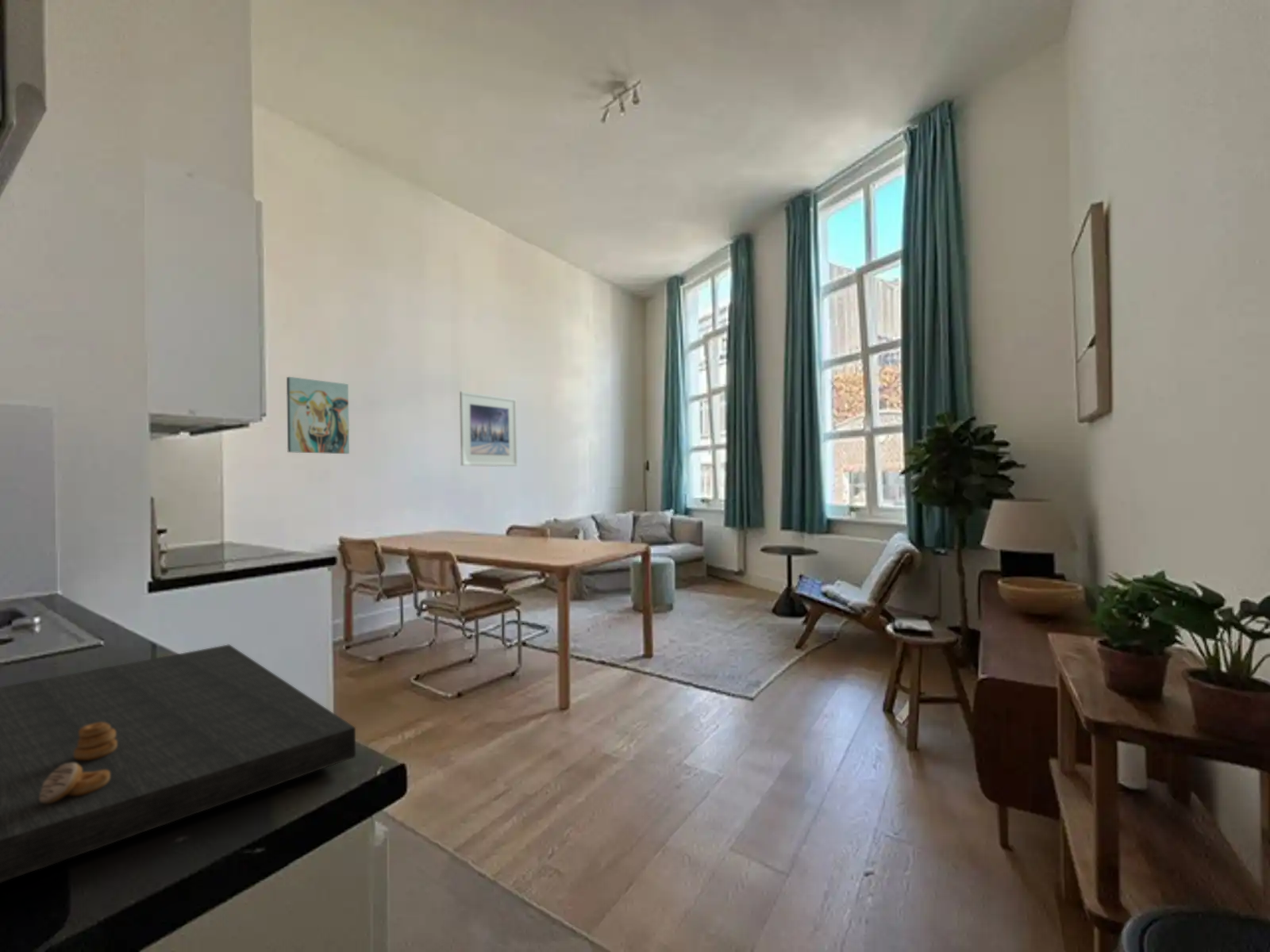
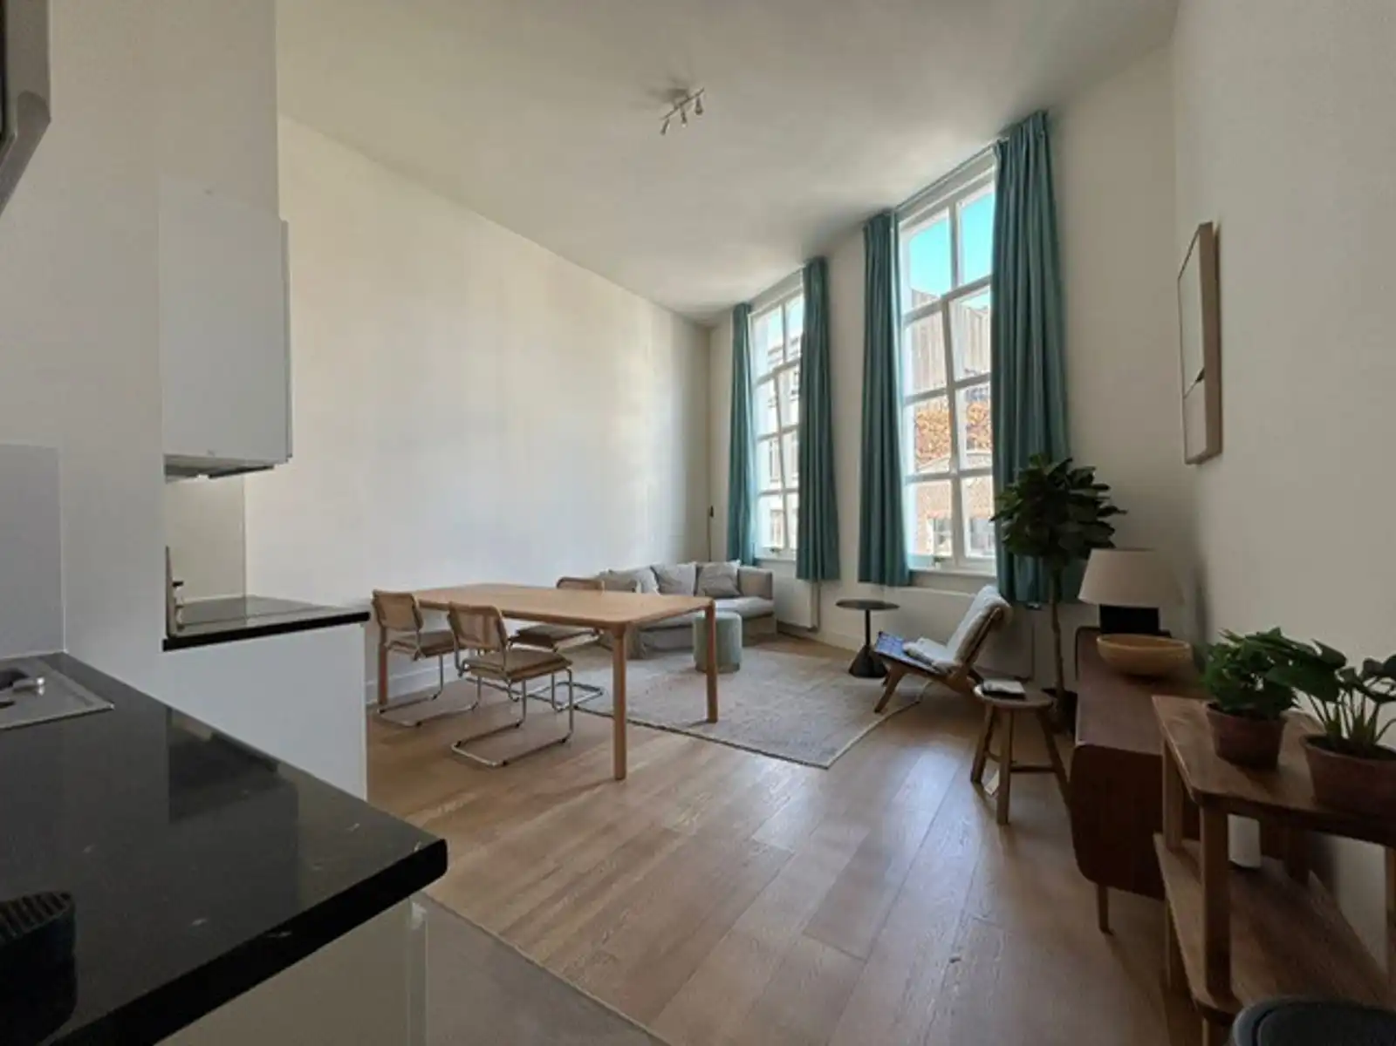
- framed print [459,390,518,467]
- wall art [286,376,350,455]
- cutting board [0,643,356,884]
